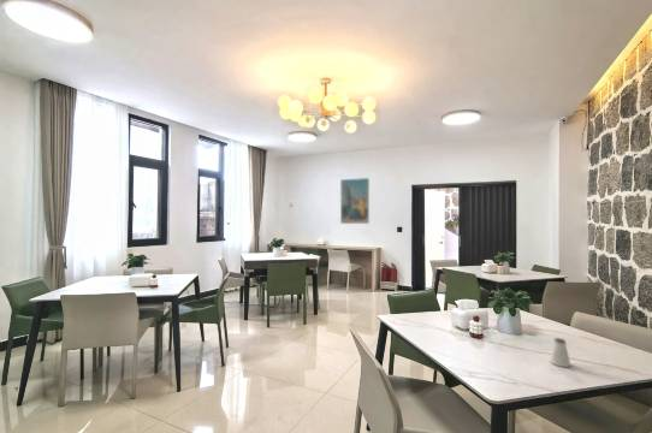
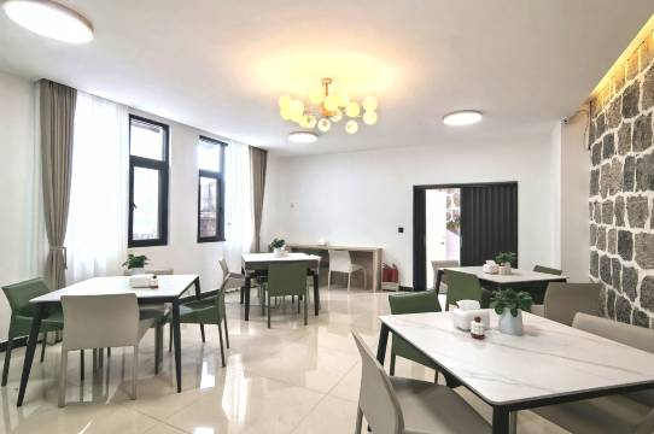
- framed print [339,177,371,225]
- saltshaker [549,337,571,368]
